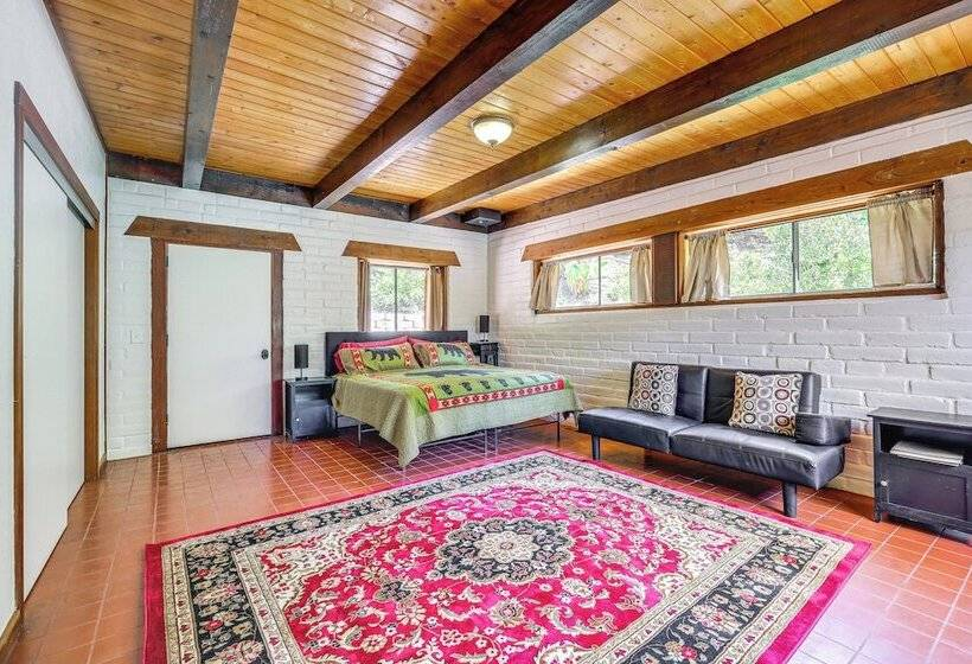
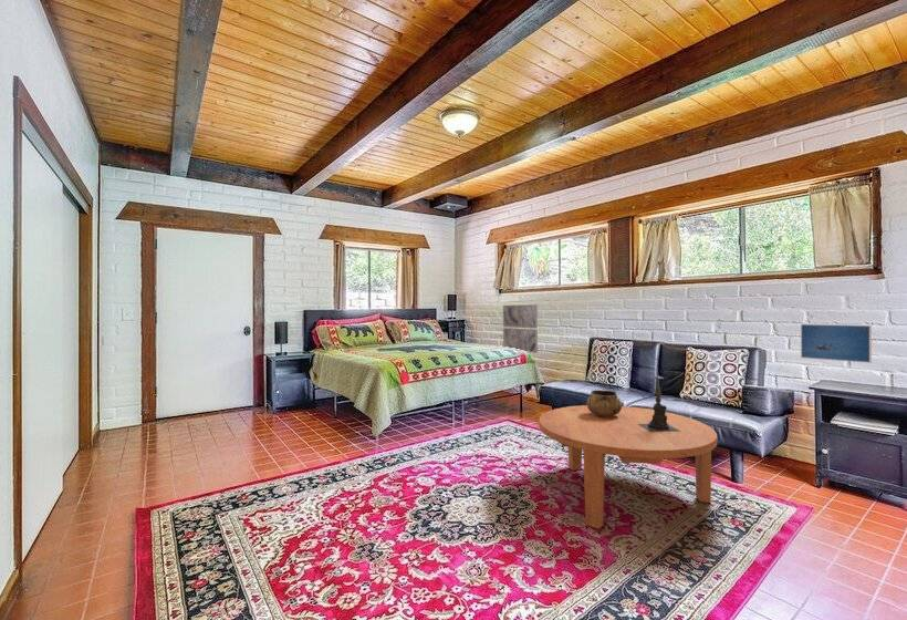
+ candle holder [638,372,679,432]
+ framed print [800,323,873,364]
+ coffee table [538,404,718,530]
+ wall art [502,303,539,354]
+ decorative bowl [586,389,623,417]
